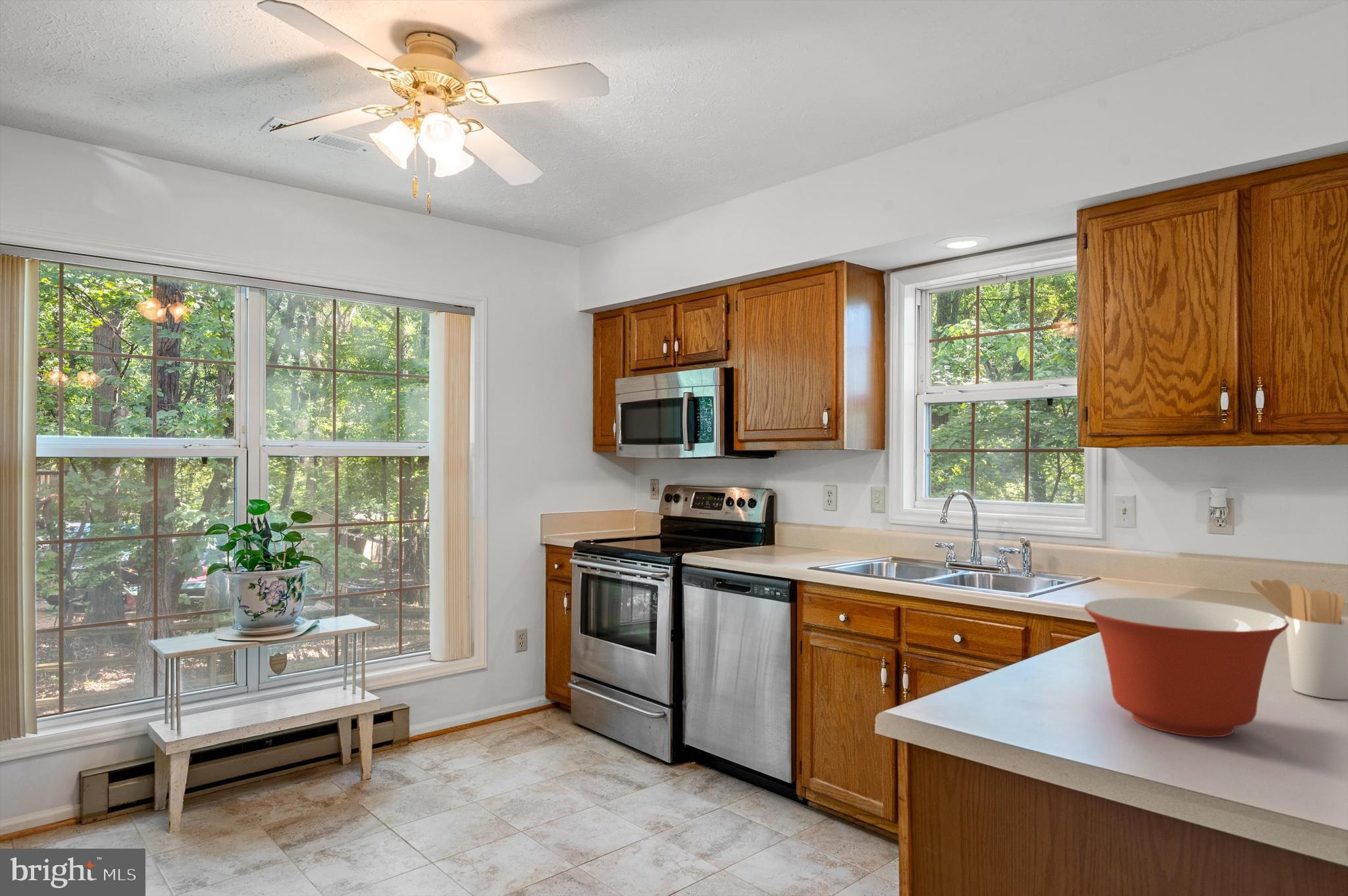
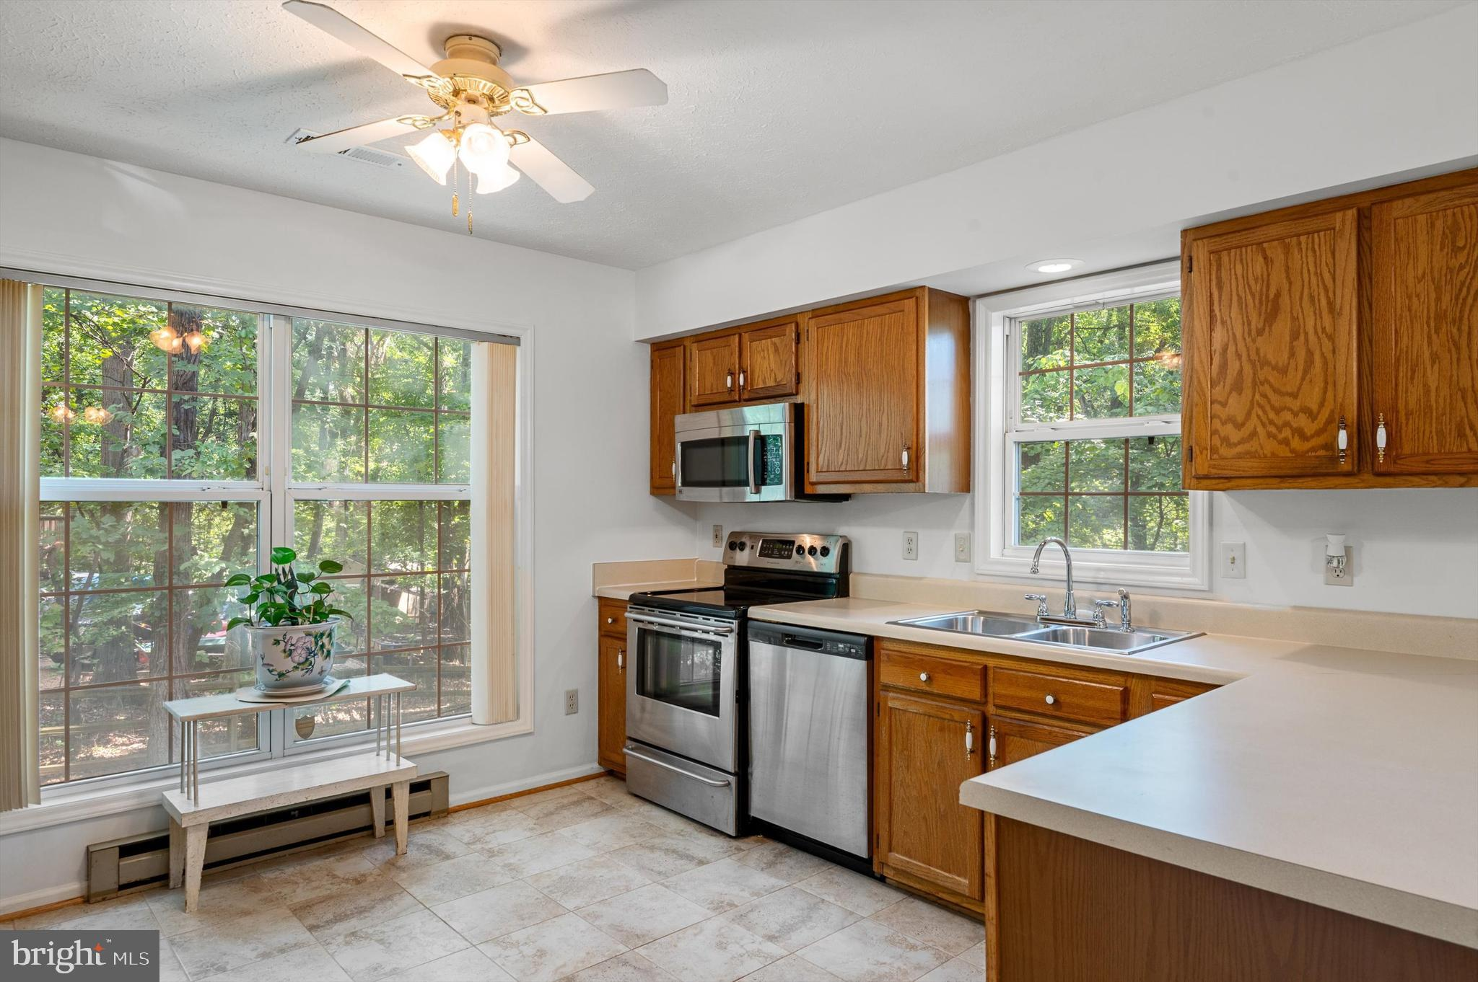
- utensil holder [1249,579,1348,700]
- mixing bowl [1083,597,1289,738]
